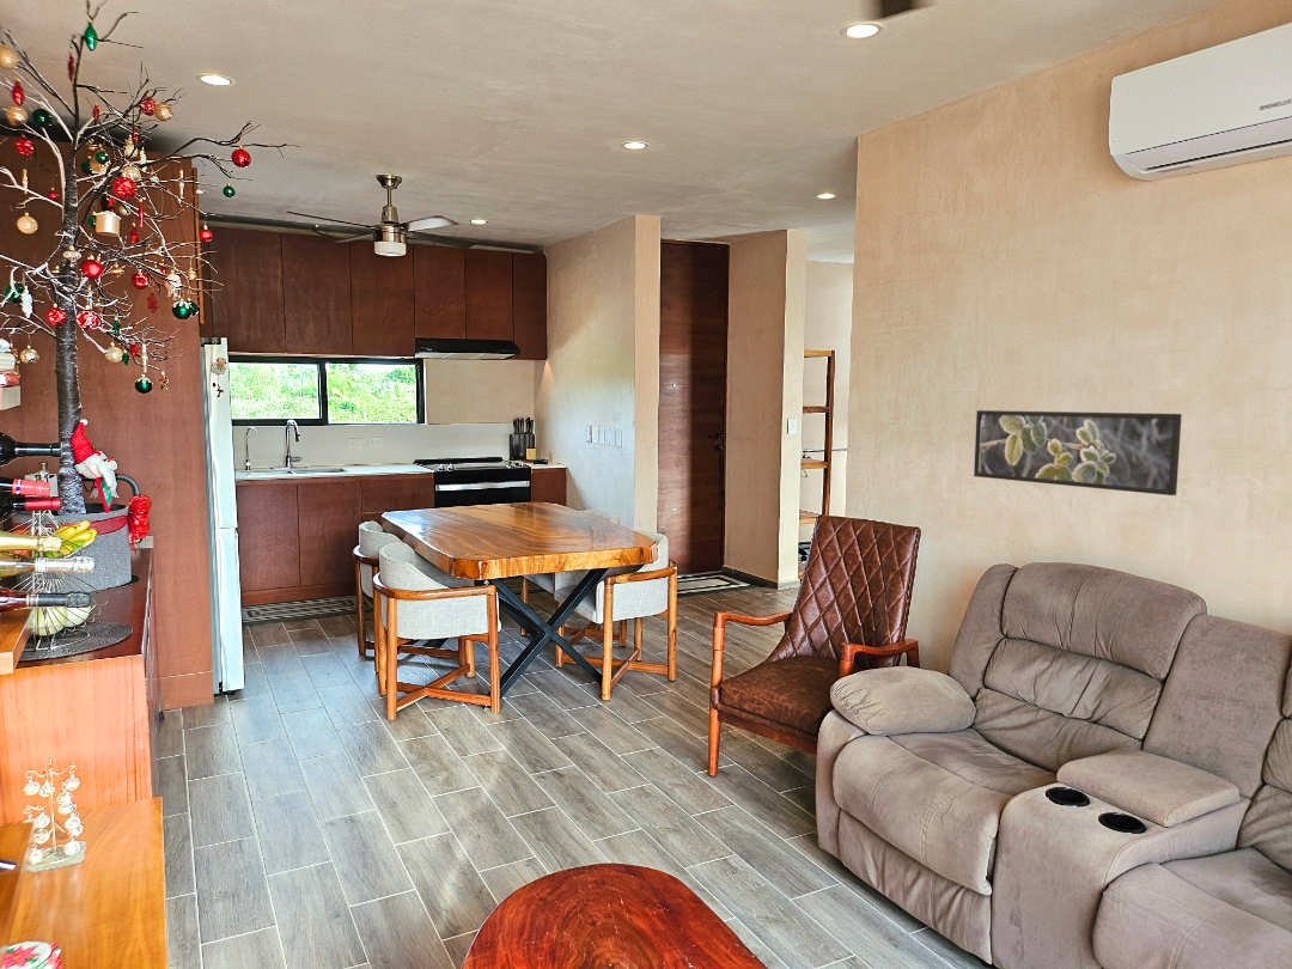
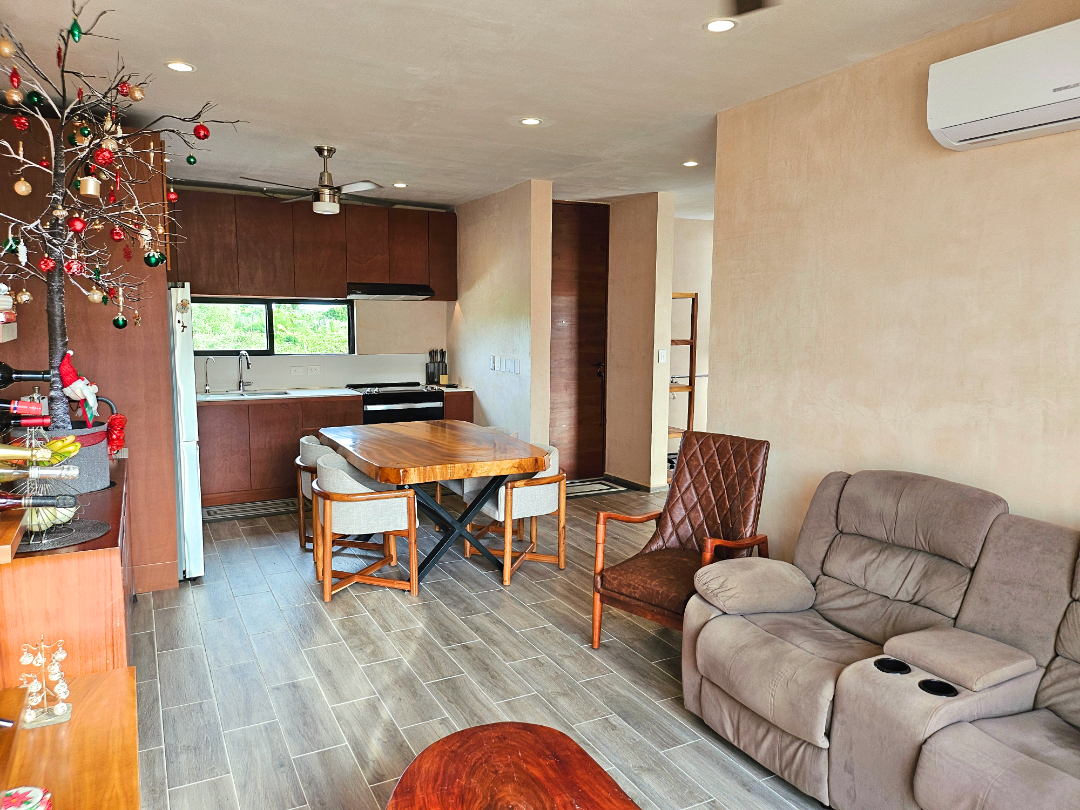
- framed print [973,409,1183,496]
